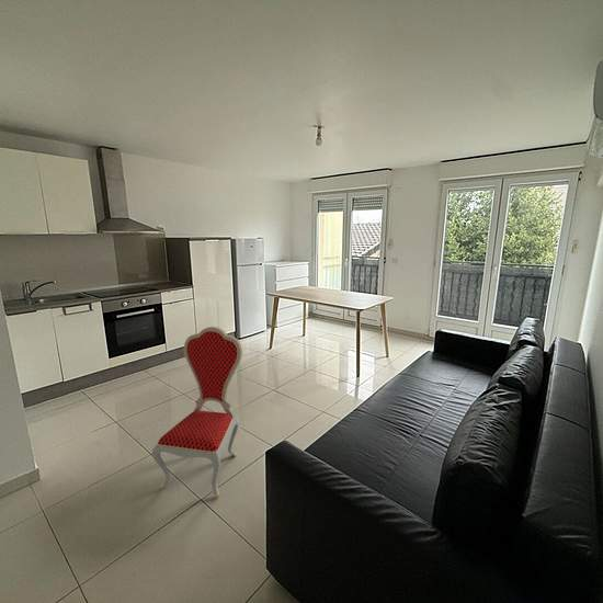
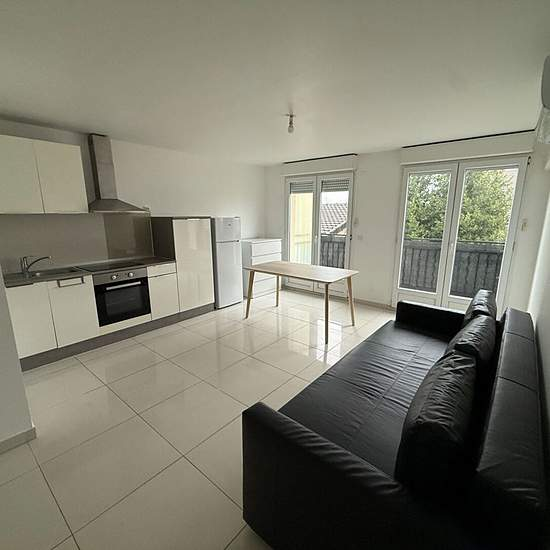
- dining chair [151,326,243,498]
